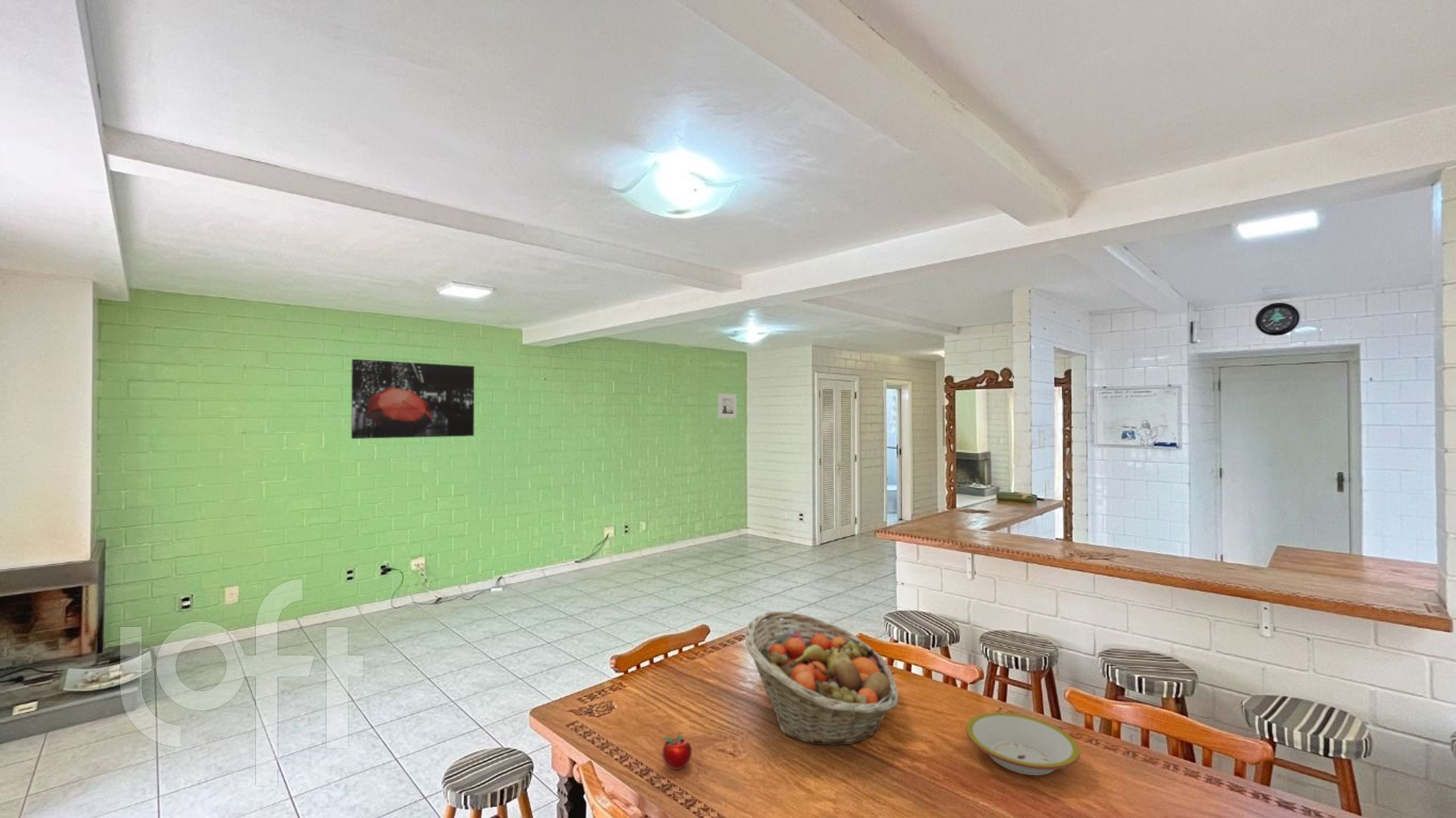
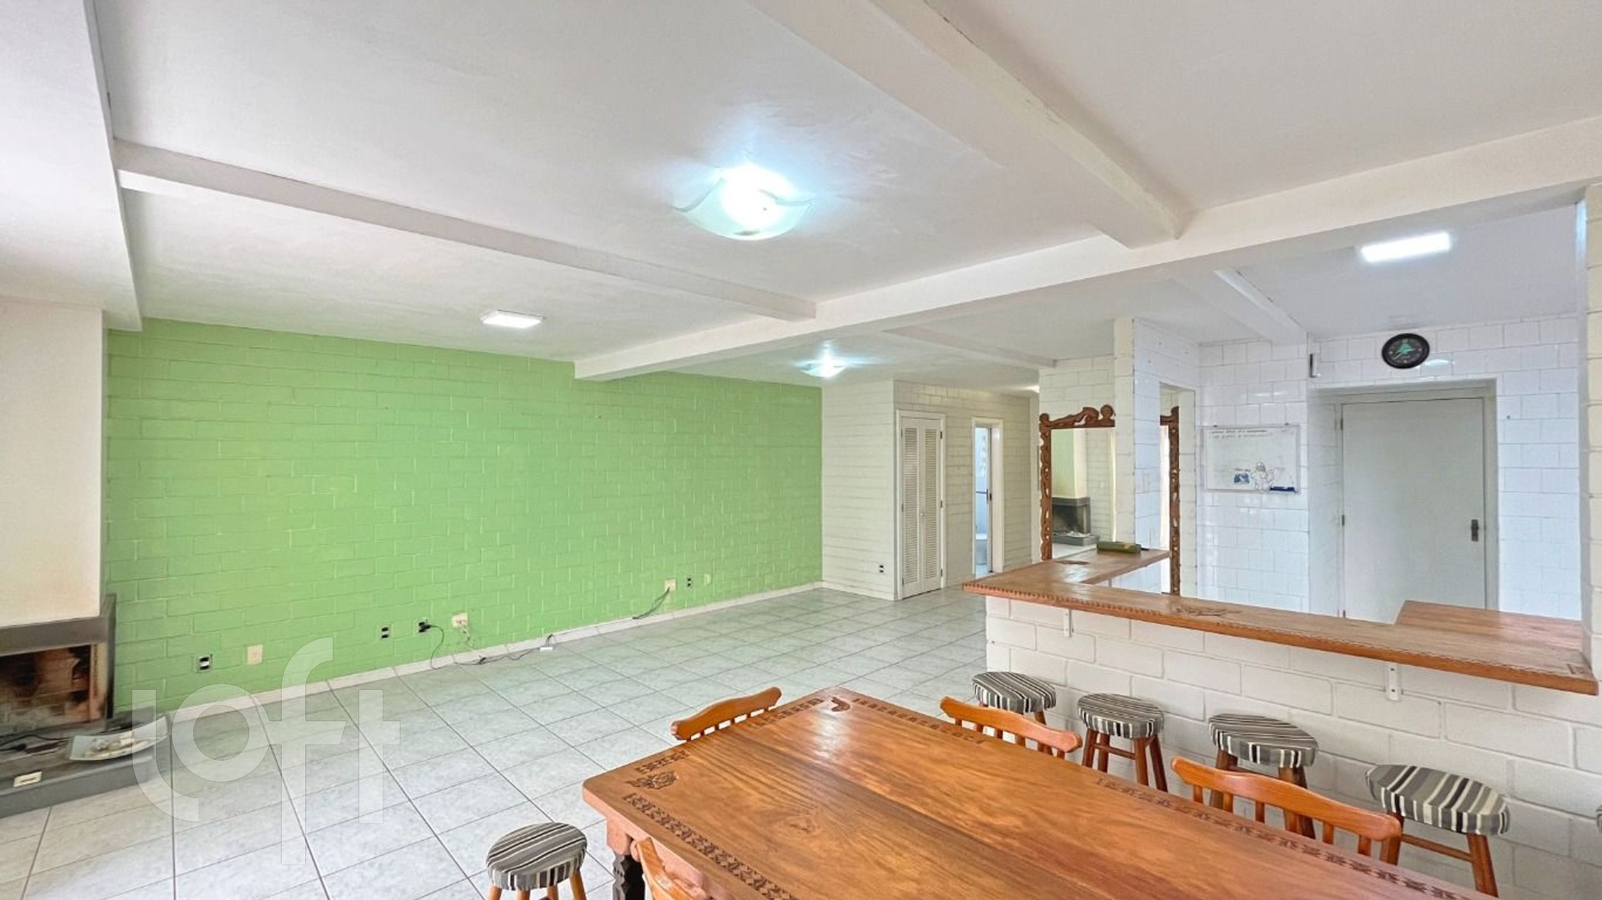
- apple [659,734,692,770]
- fruit basket [744,611,899,746]
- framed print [717,393,737,418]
- bowl [965,712,1081,776]
- wall art [351,359,475,439]
